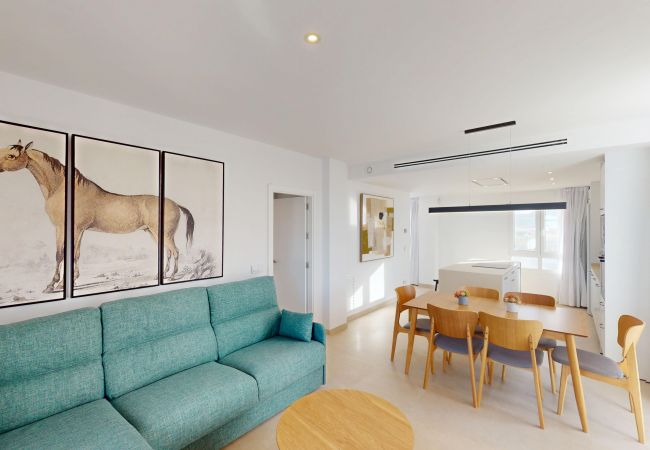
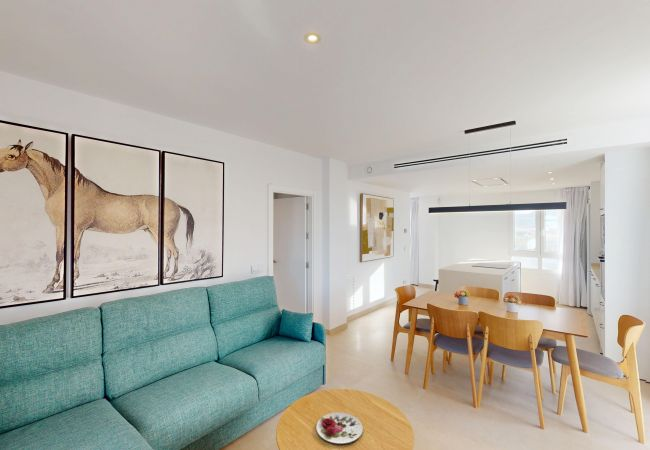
+ plate [315,411,364,445]
